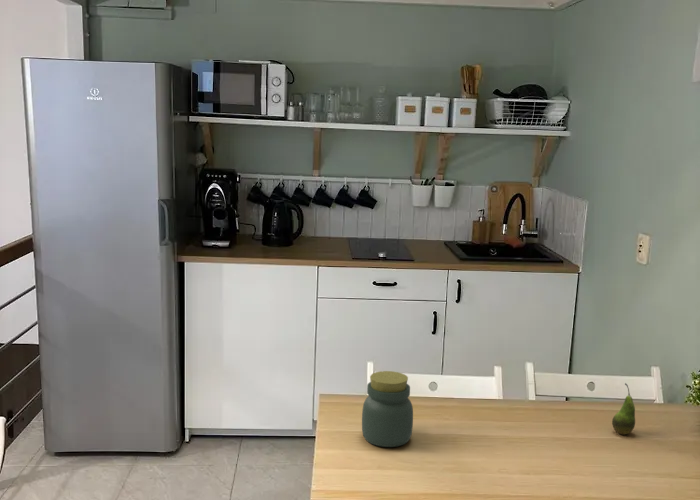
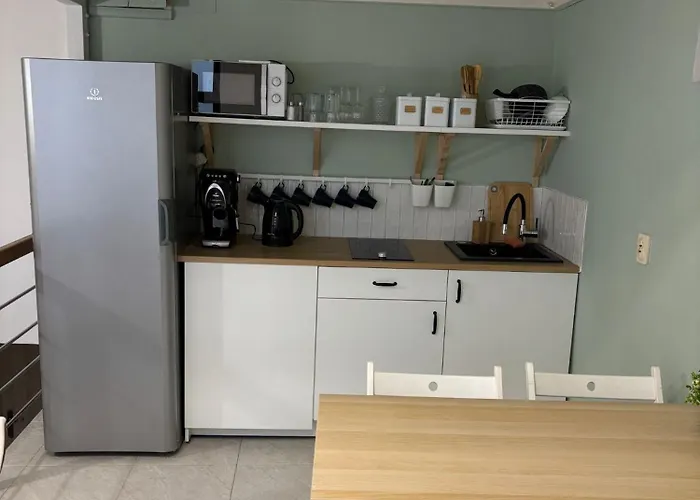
- jar [361,370,414,448]
- fruit [611,382,636,436]
